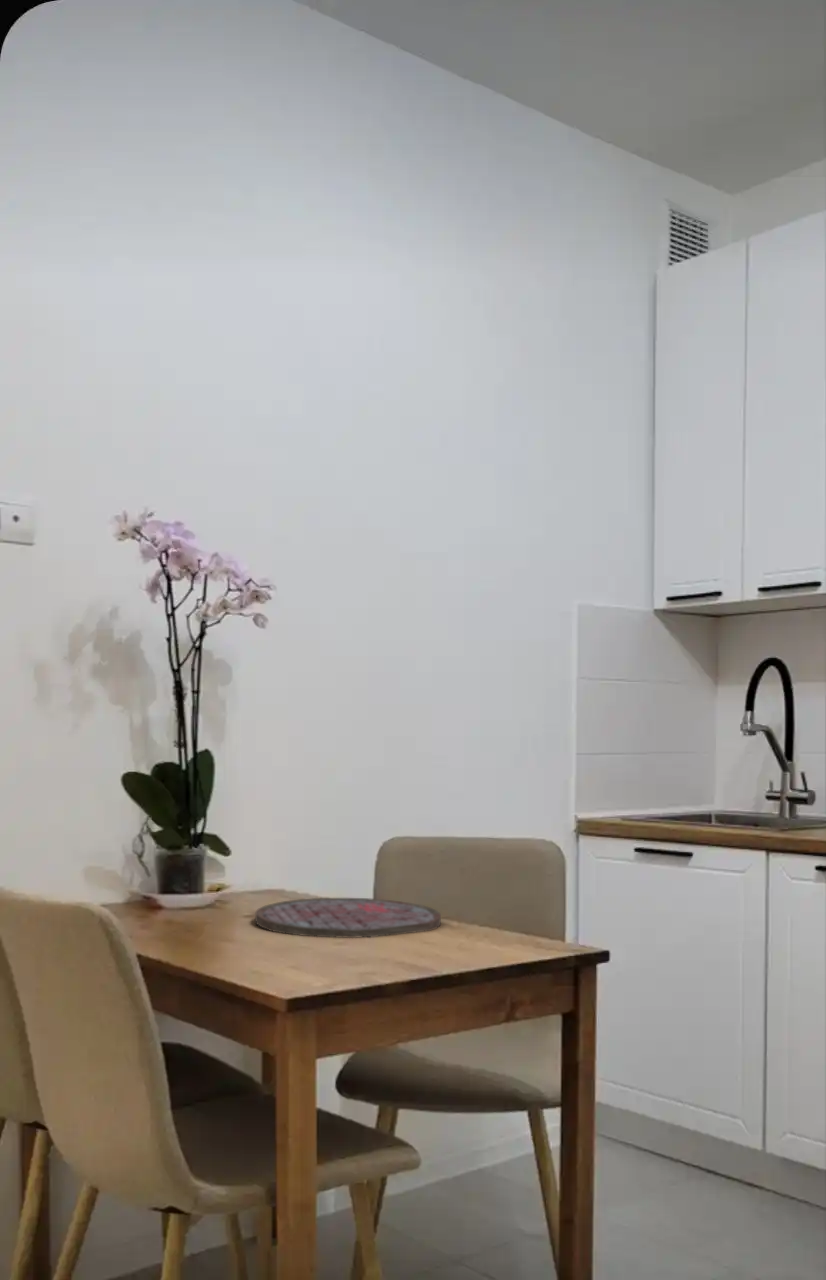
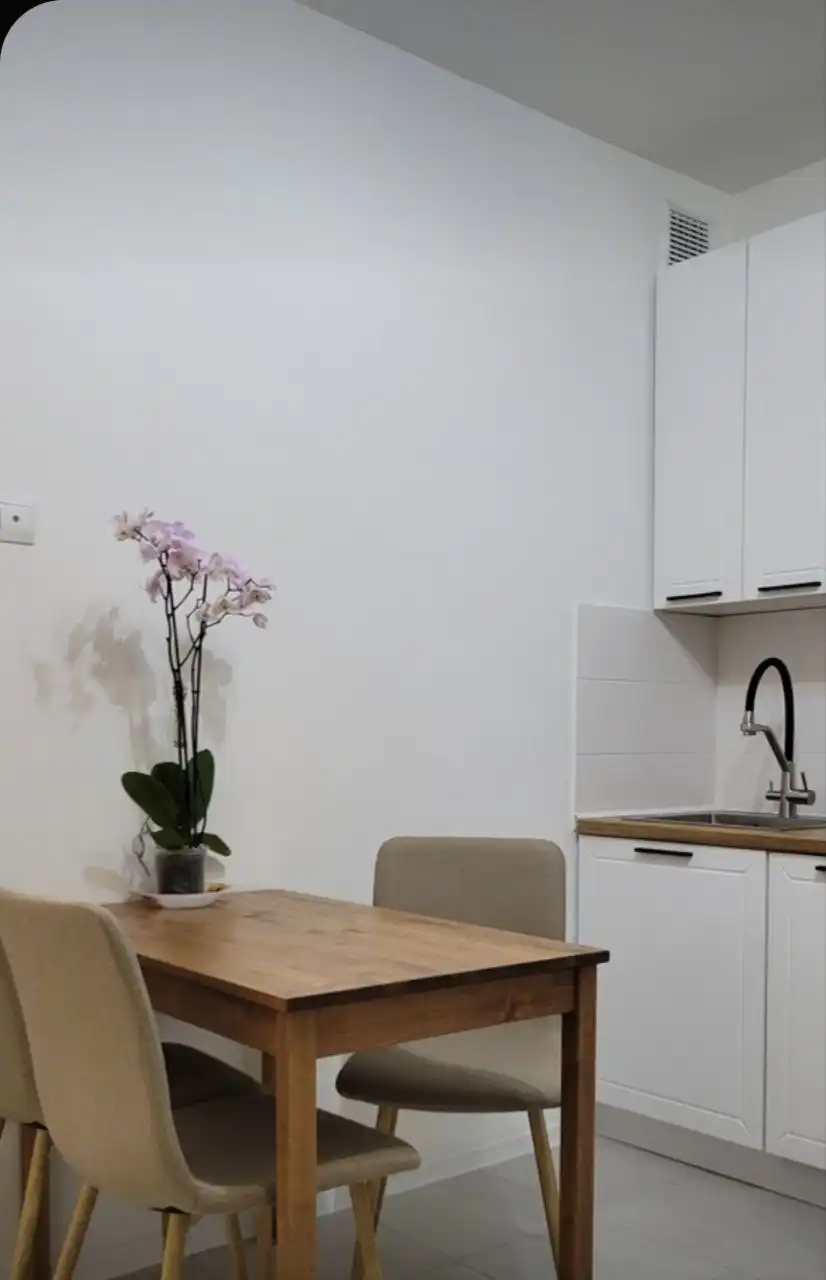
- cutting board [254,897,442,939]
